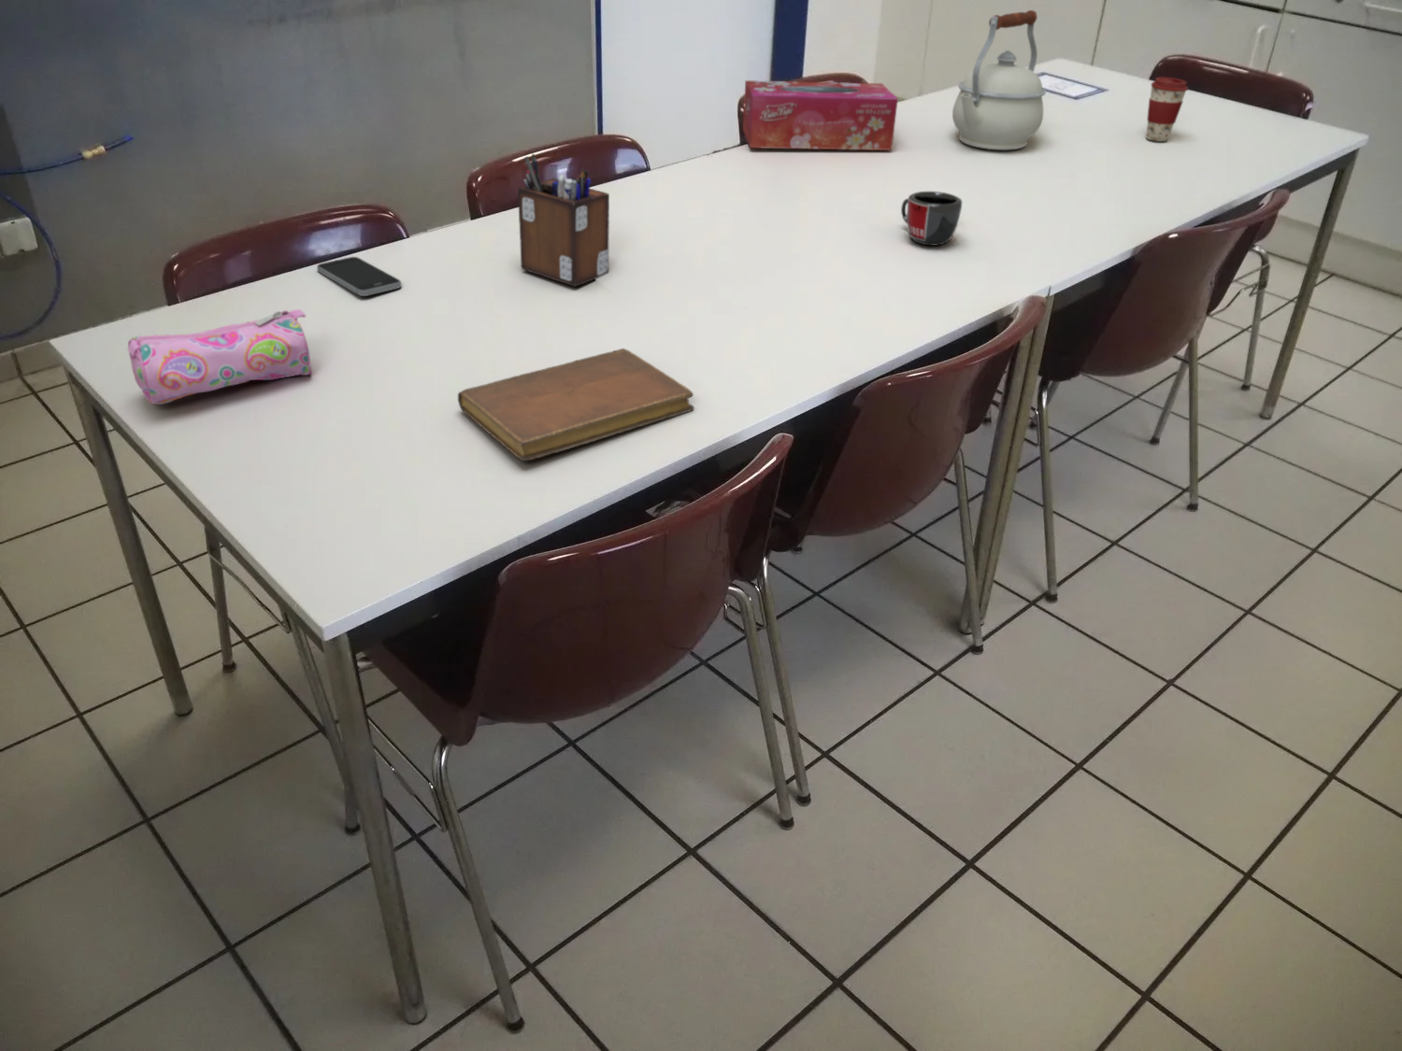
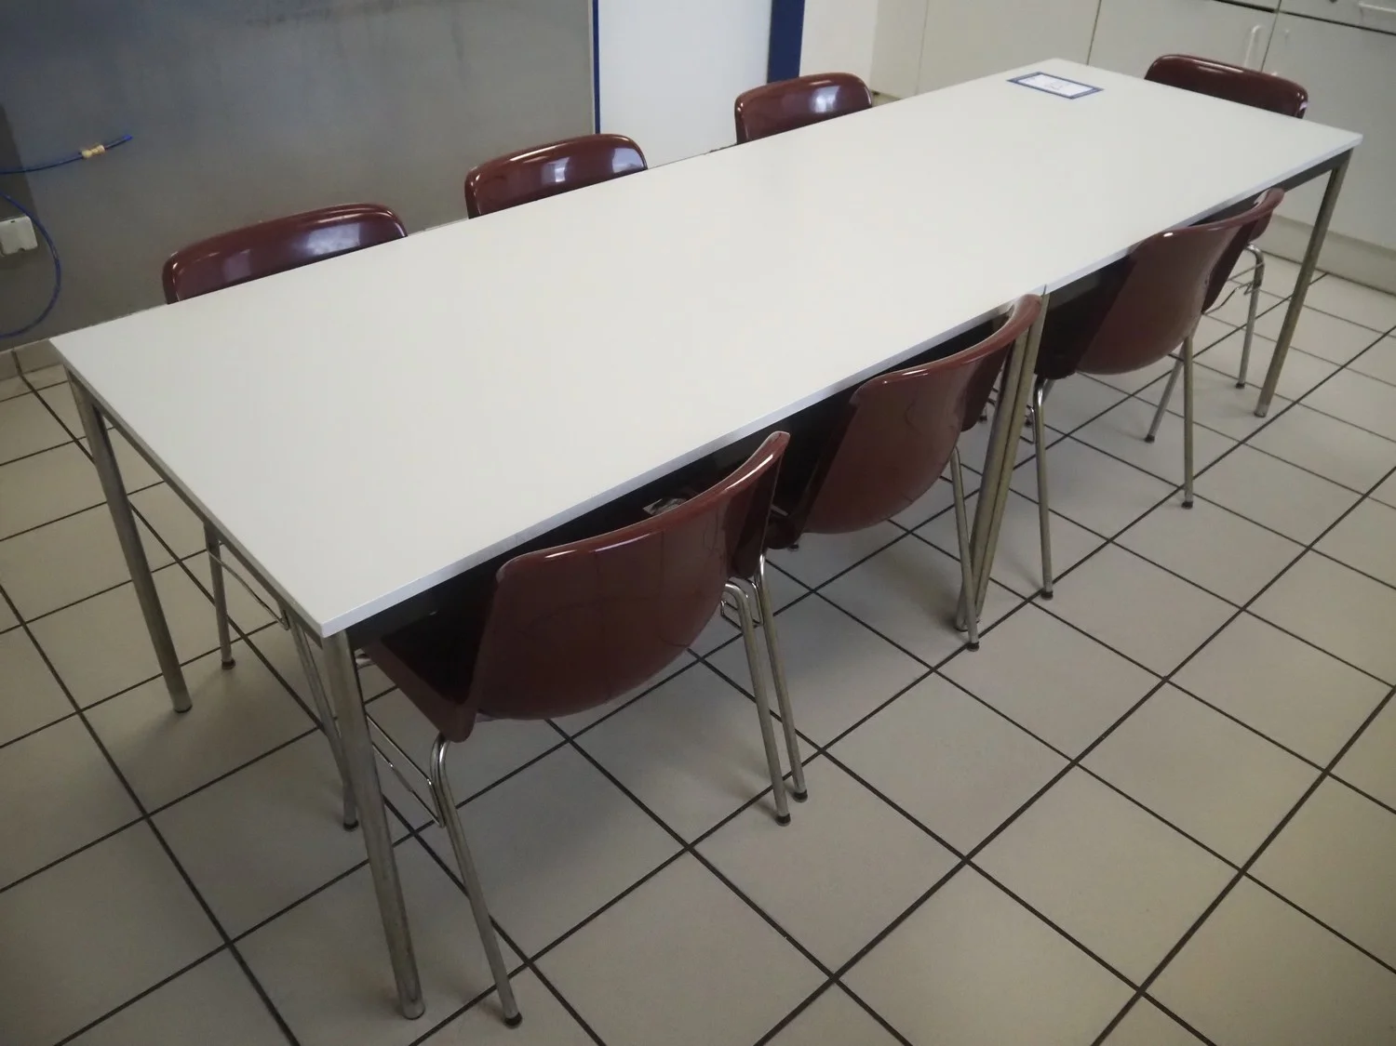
- coffee cup [1145,76,1189,142]
- smartphone [316,256,402,297]
- mug [900,191,963,246]
- kettle [952,9,1047,151]
- pencil case [127,308,312,405]
- desk organizer [517,152,610,288]
- tissue box [742,79,899,151]
- notebook [457,348,694,461]
